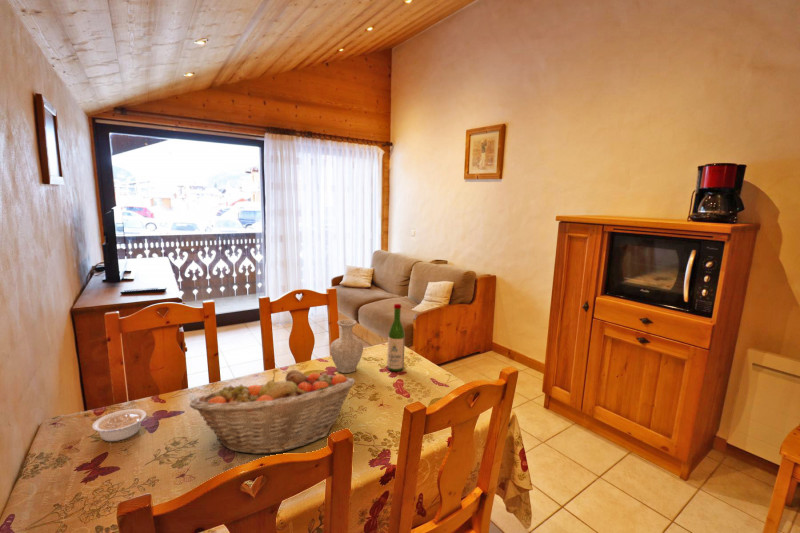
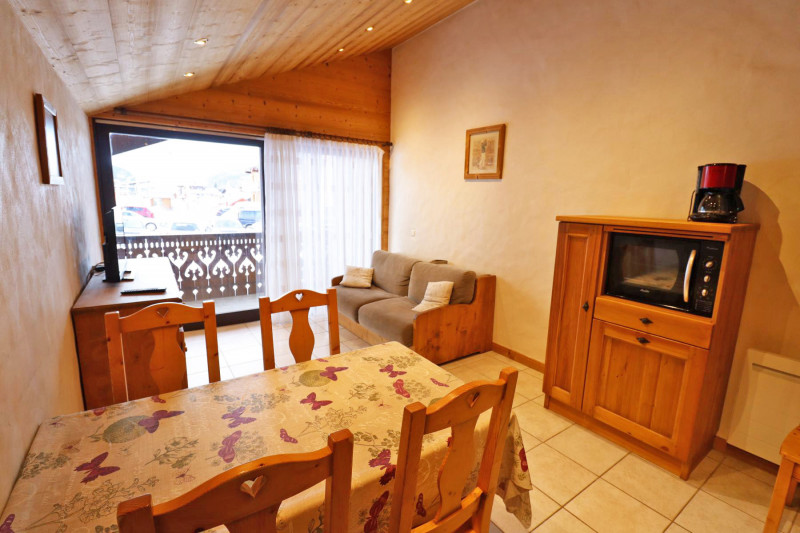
- legume [91,408,148,442]
- wine bottle [386,303,406,372]
- fruit basket [188,369,356,455]
- vase [329,318,364,374]
